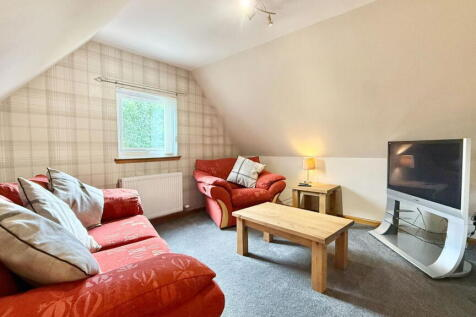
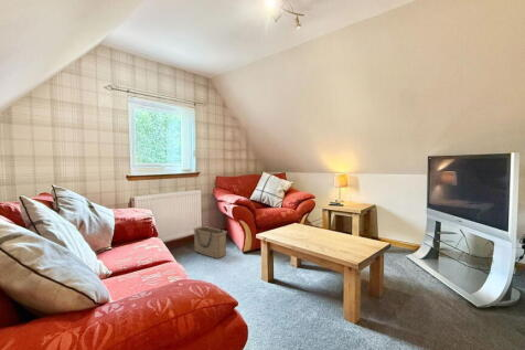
+ basket [192,225,228,259]
